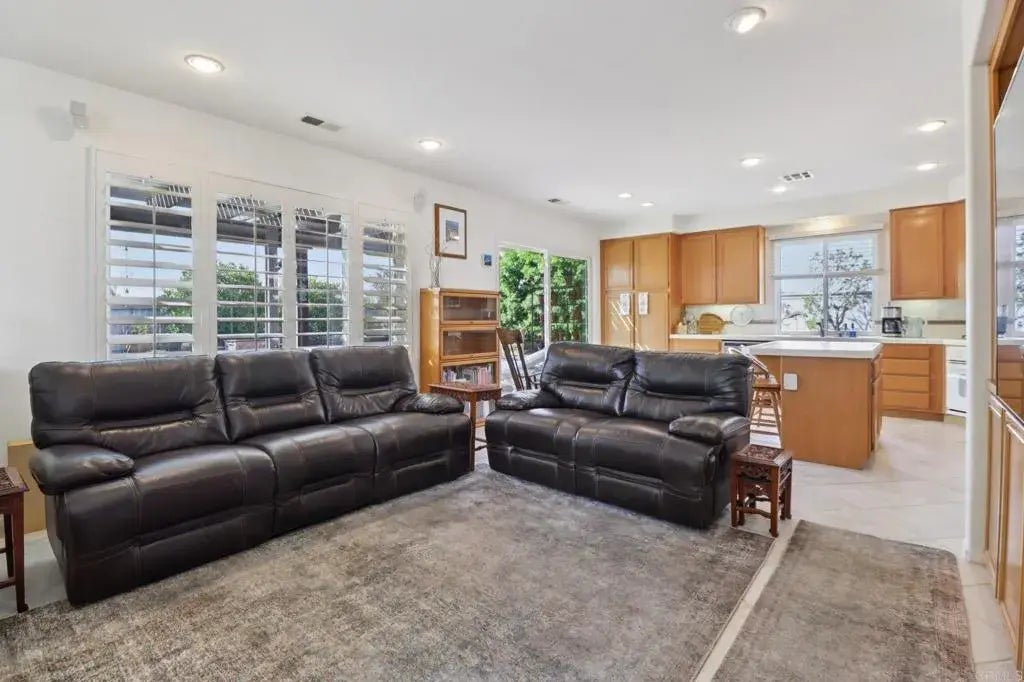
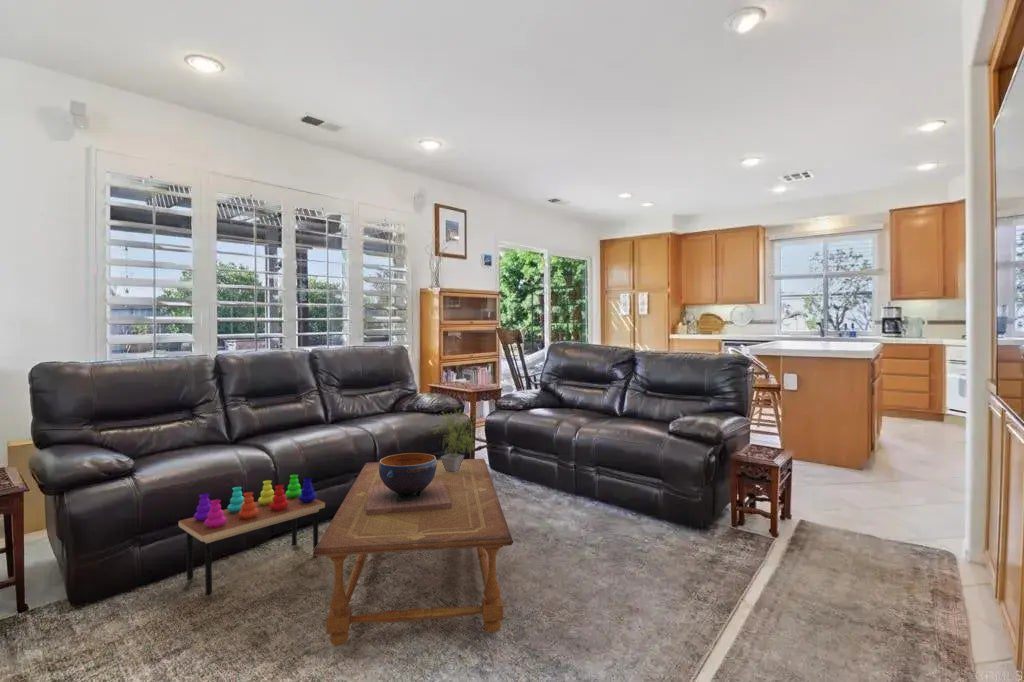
+ decorative bowl [366,452,451,515]
+ coffee table [312,458,514,646]
+ potted plant [428,406,483,472]
+ stacking toy [178,474,326,597]
